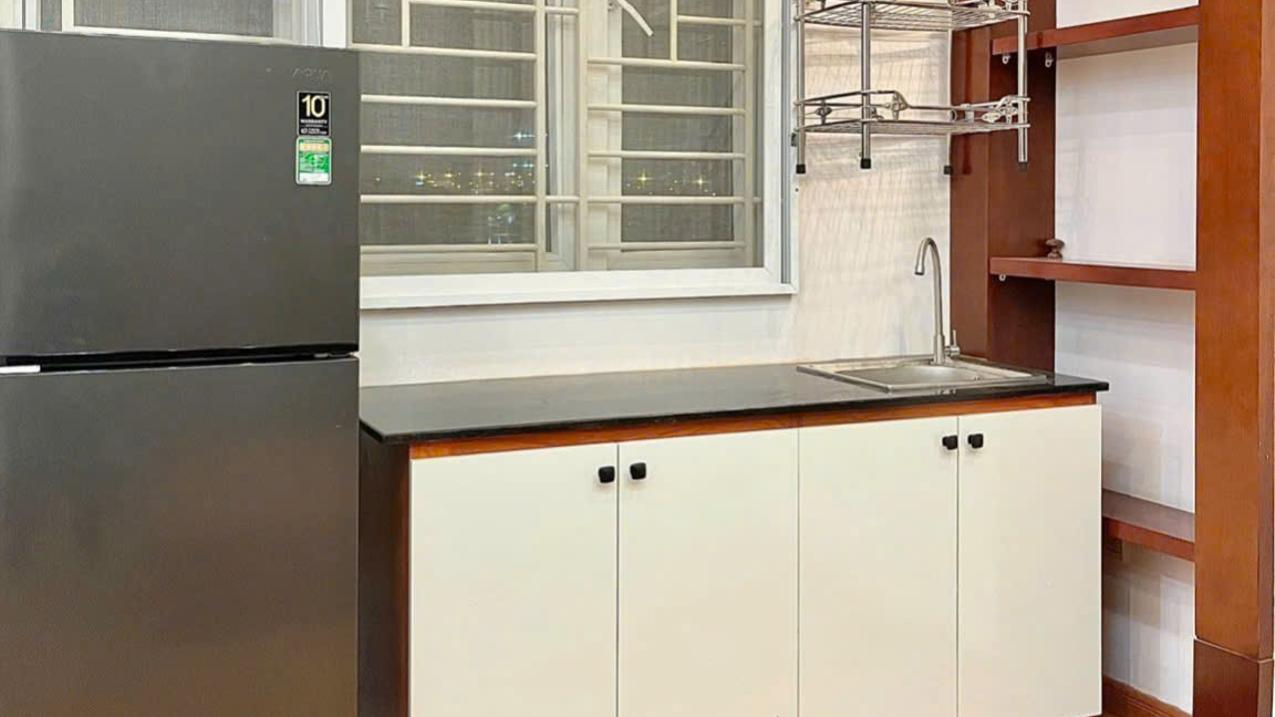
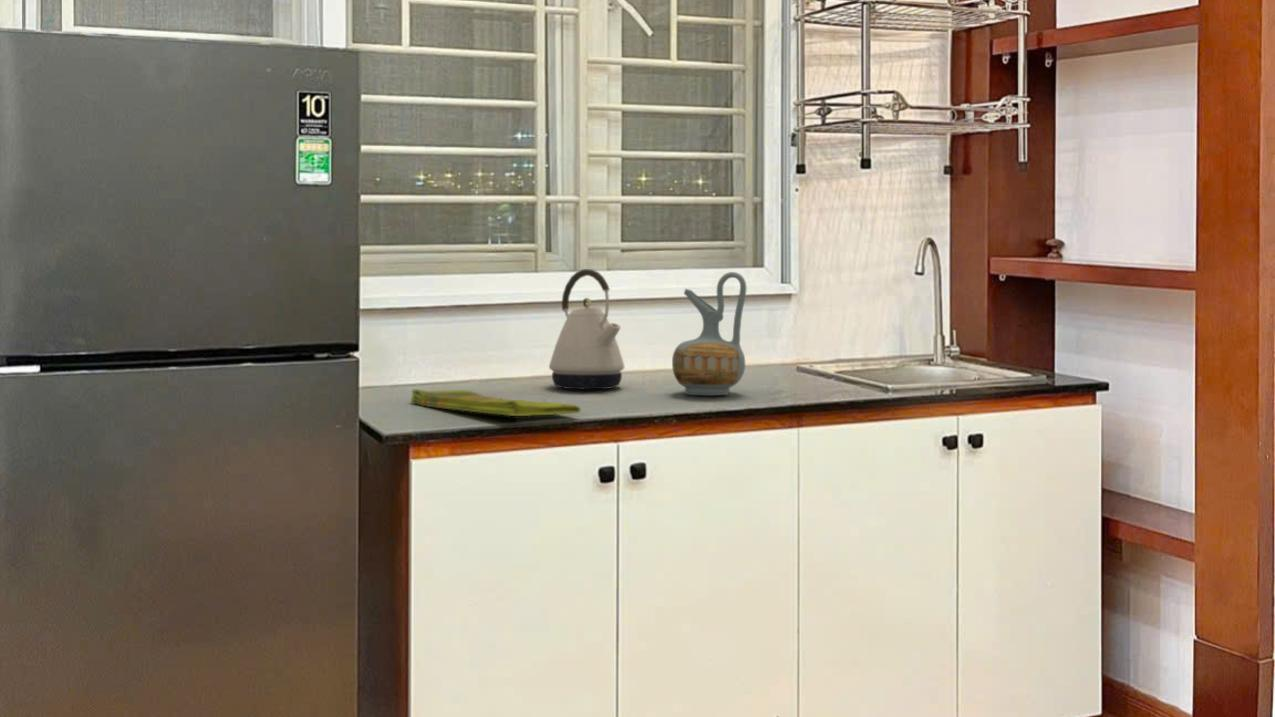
+ dish towel [410,388,581,417]
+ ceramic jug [671,271,747,396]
+ kettle [548,268,625,390]
